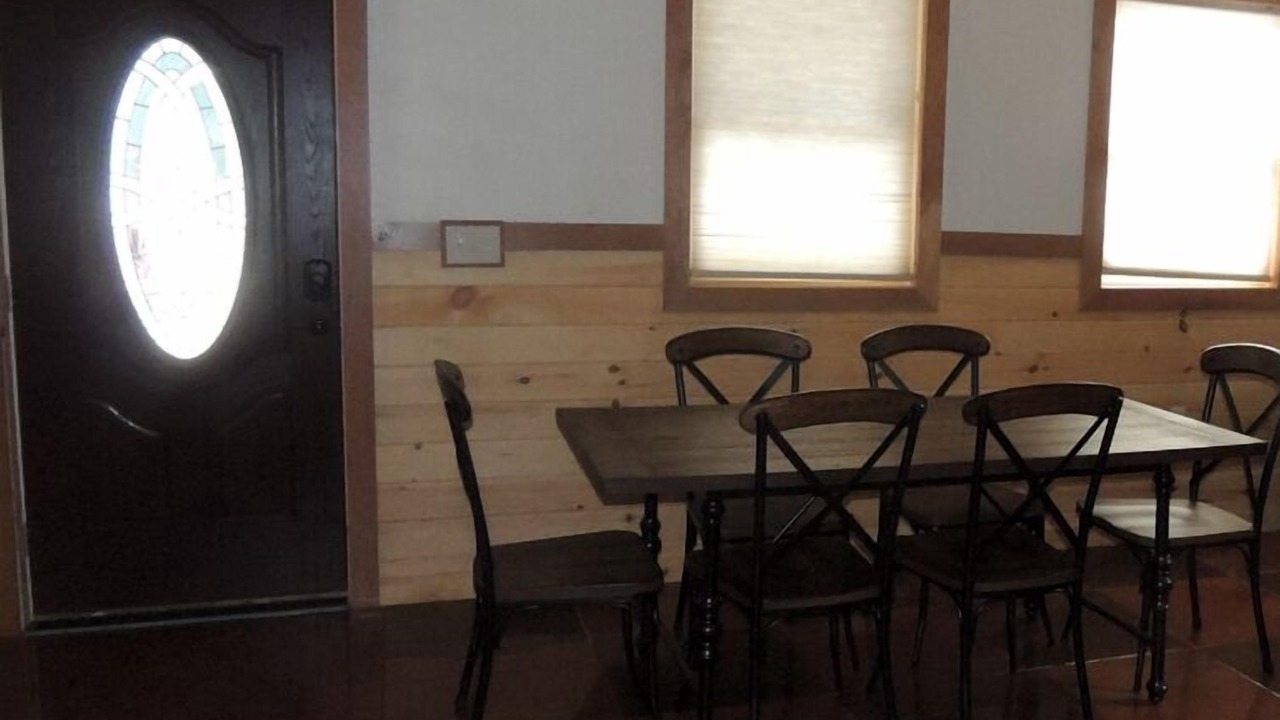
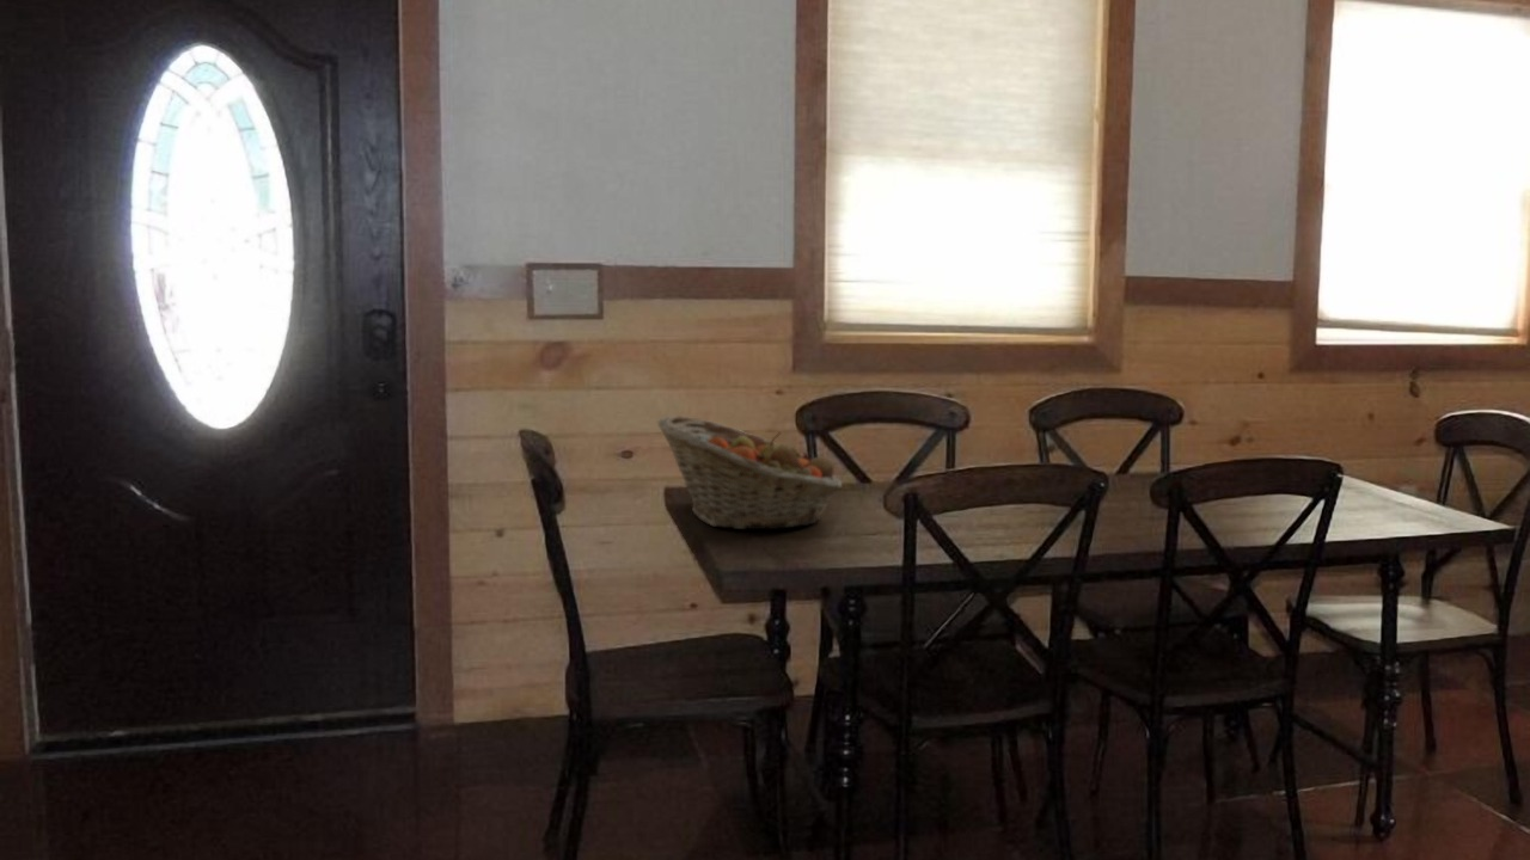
+ fruit basket [656,414,843,530]
